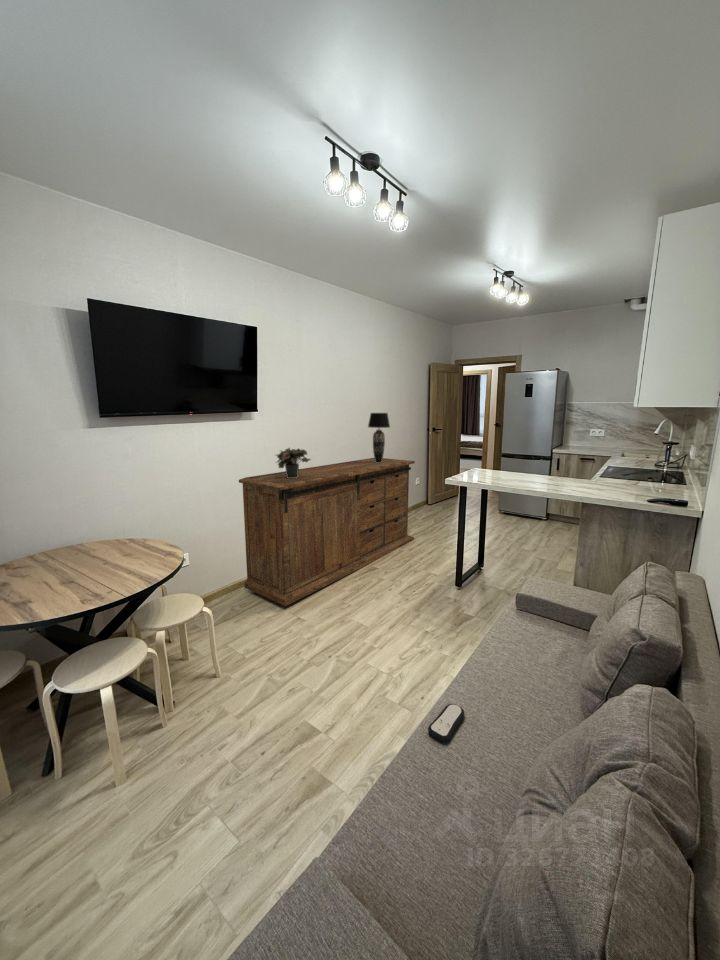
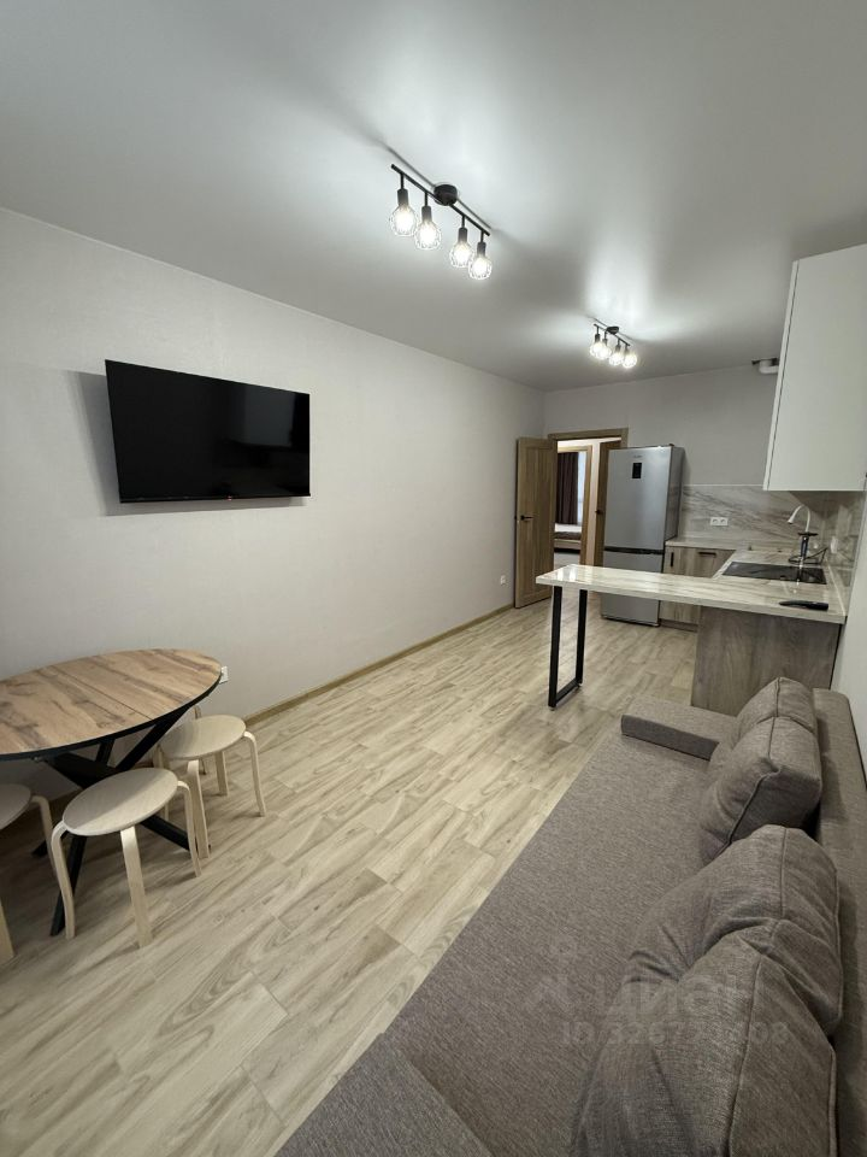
- remote control [427,703,465,743]
- potted plant [275,447,312,478]
- sideboard [238,457,416,607]
- table lamp [367,412,391,463]
